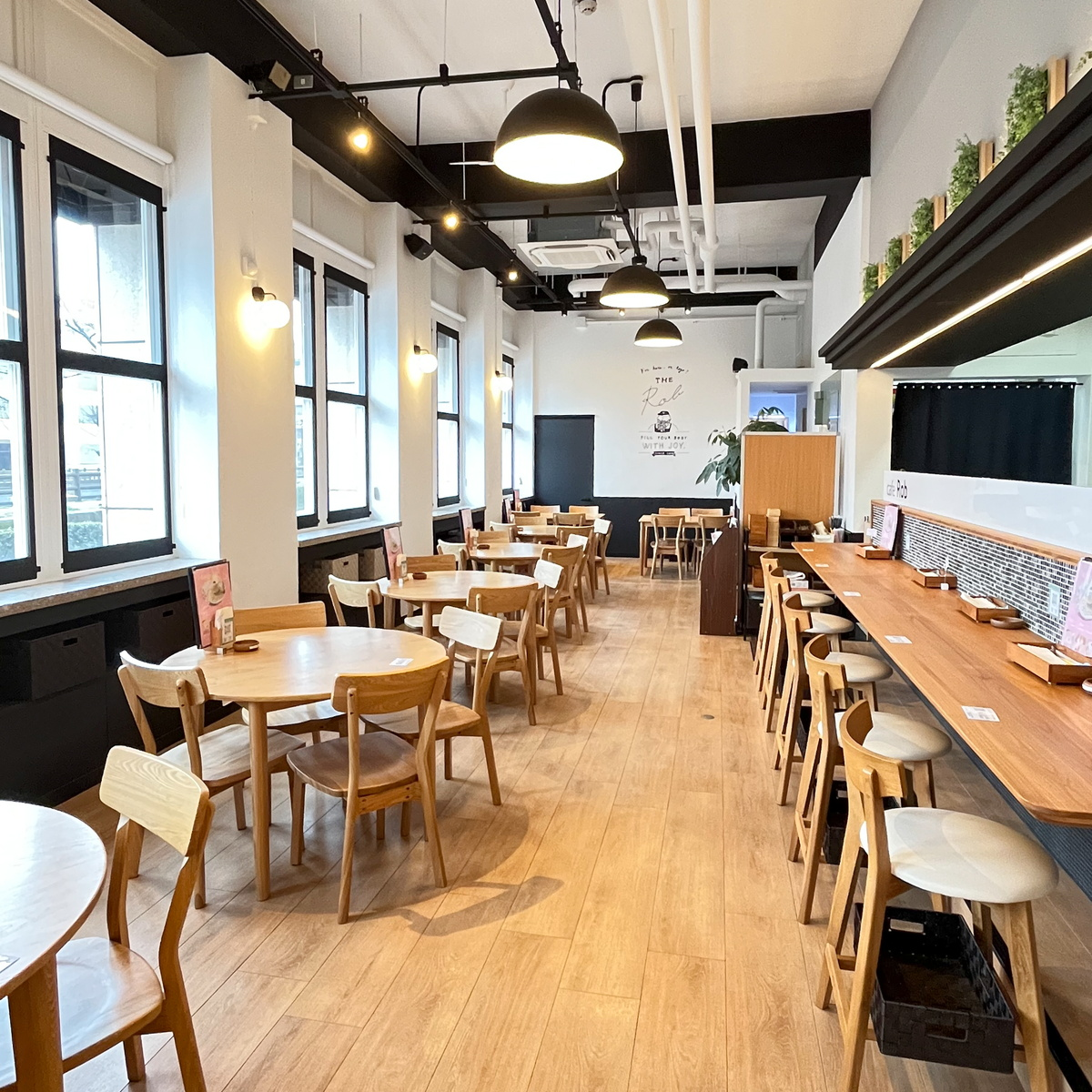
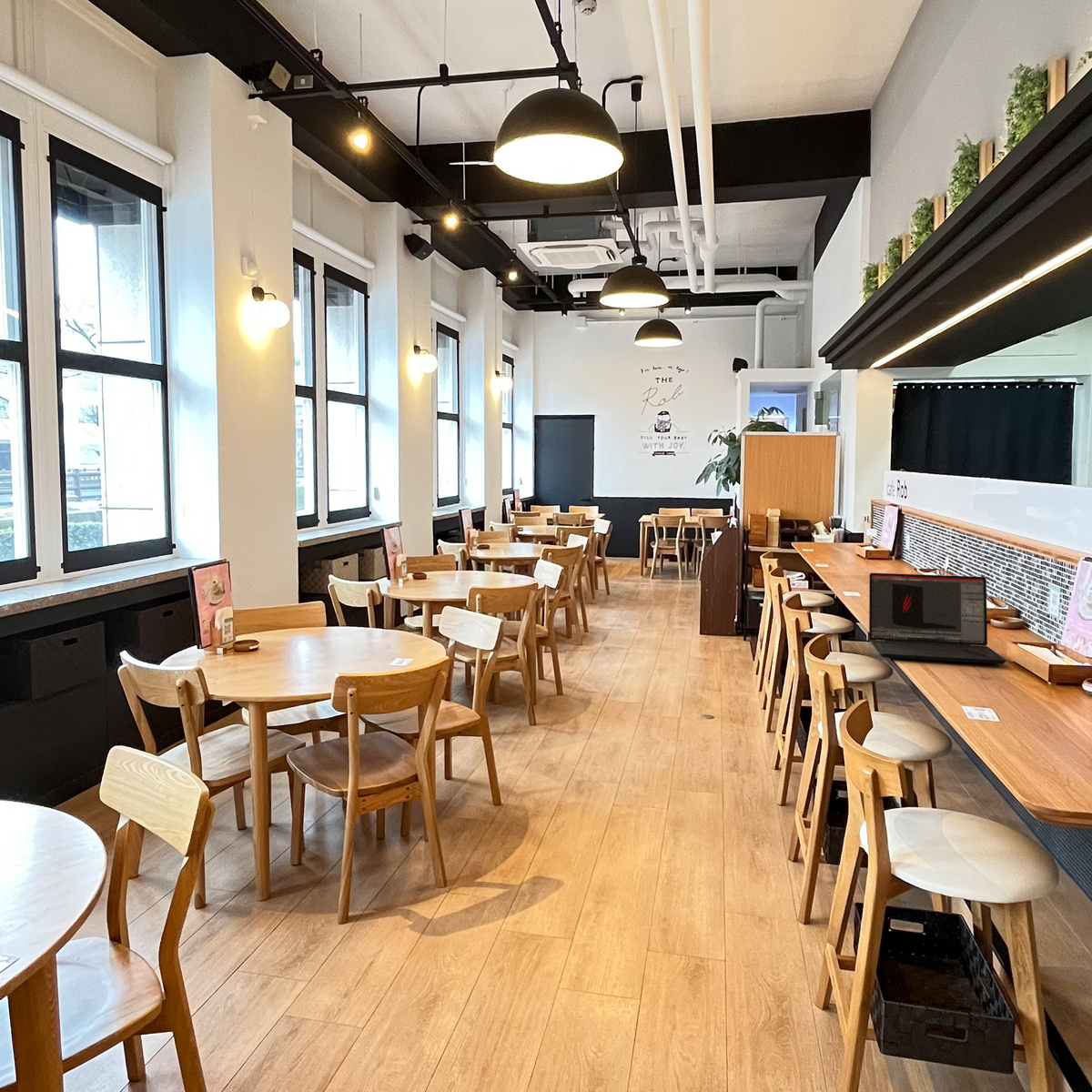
+ laptop [868,572,1007,665]
